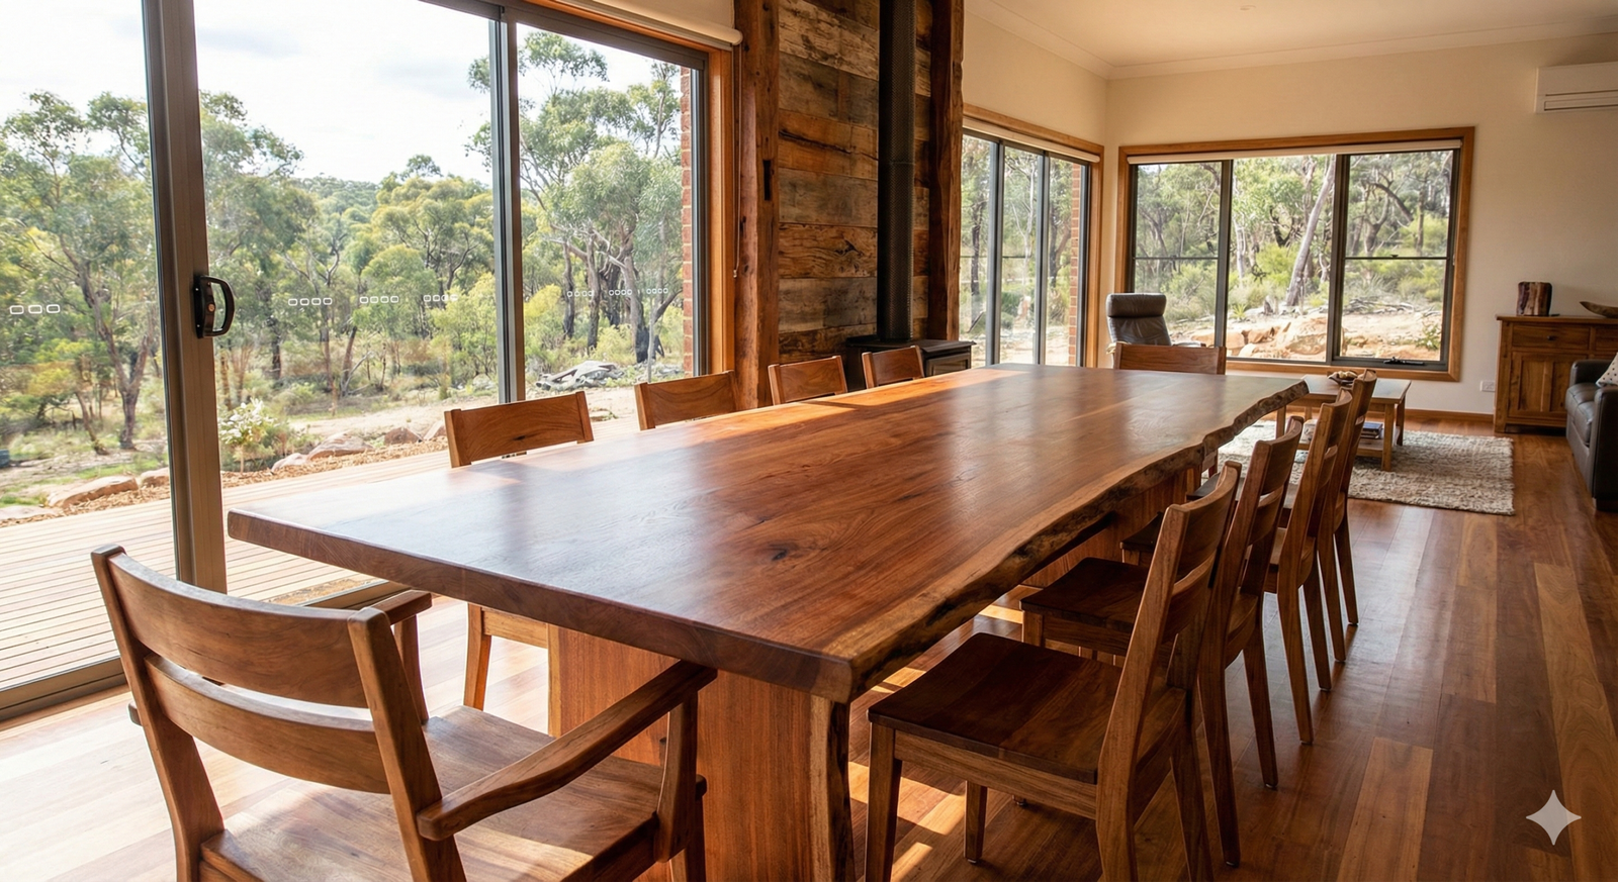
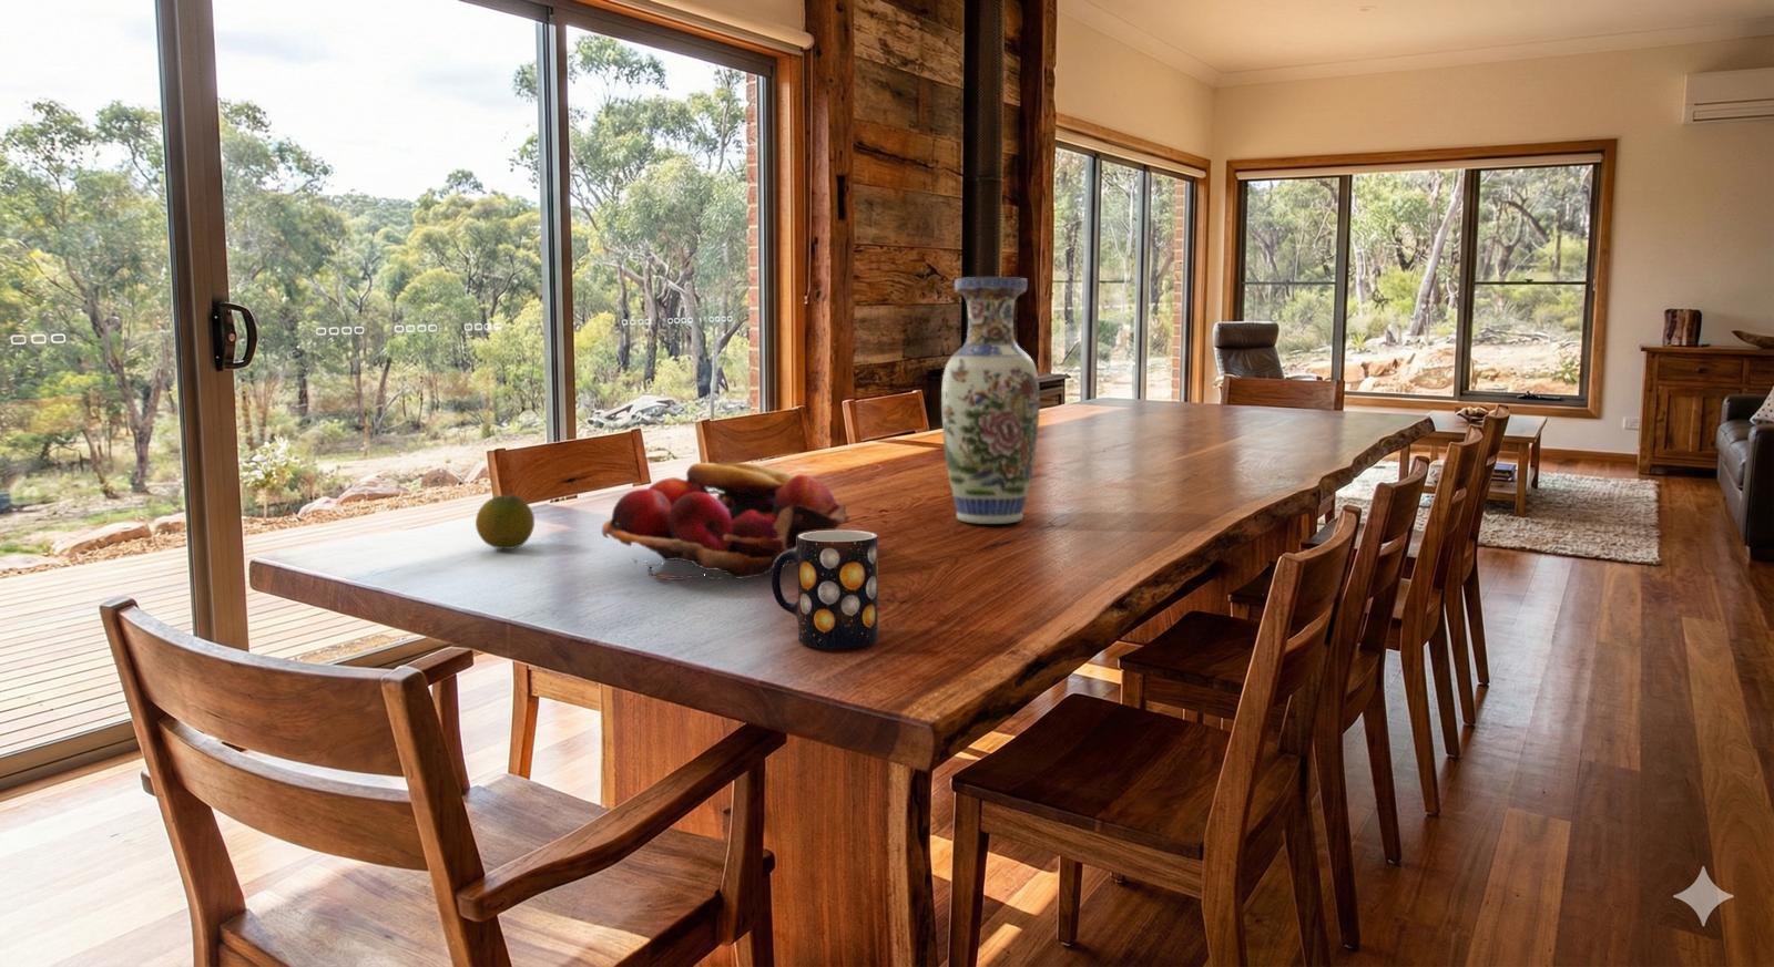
+ fruit [474,494,535,550]
+ fruit basket [600,462,852,581]
+ mug [771,530,879,650]
+ vase [940,276,1041,525]
